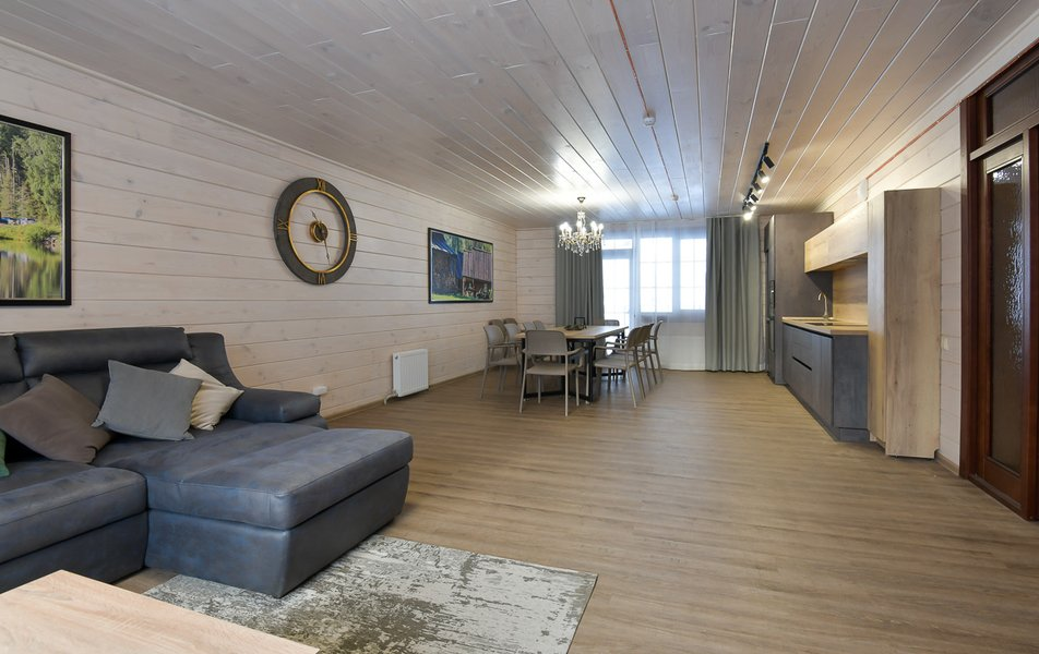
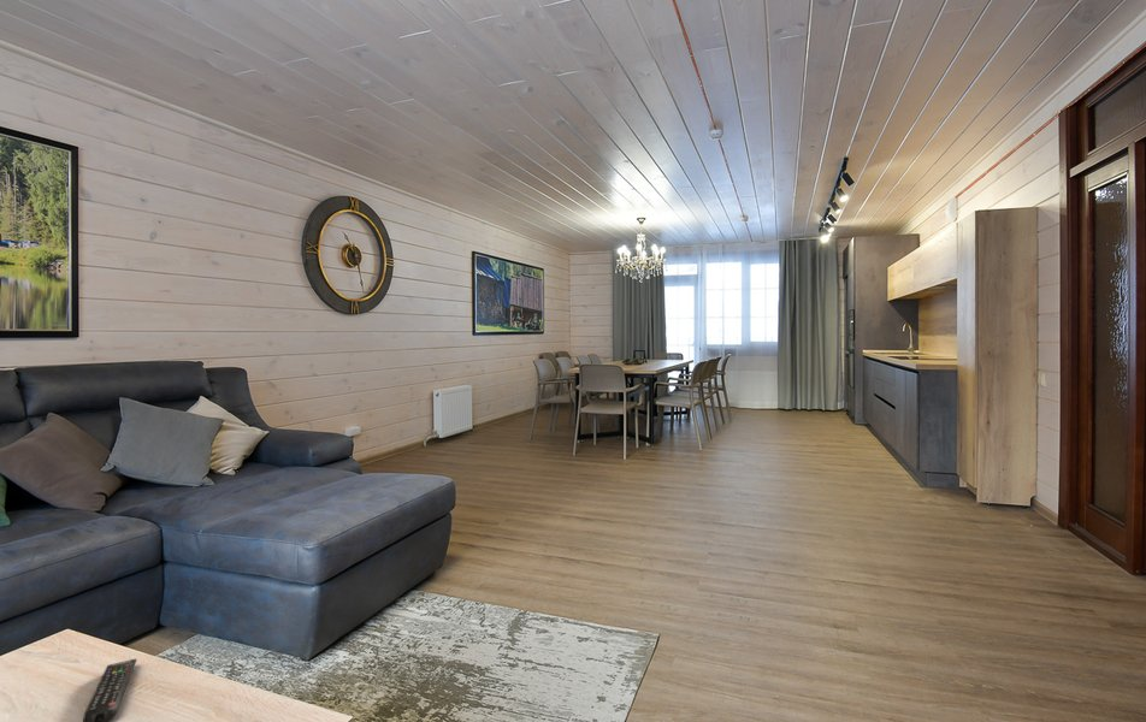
+ remote control [82,657,138,722]
